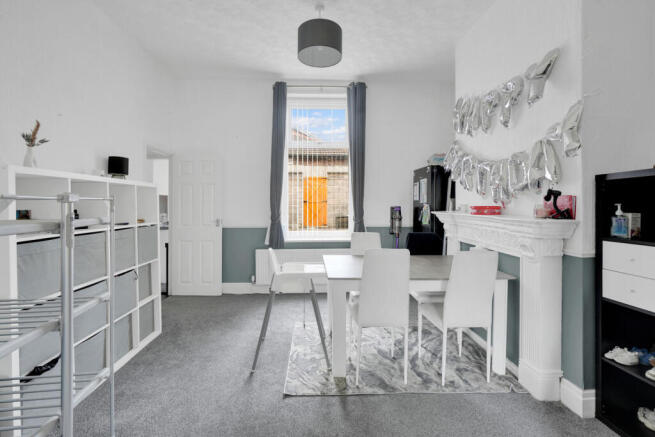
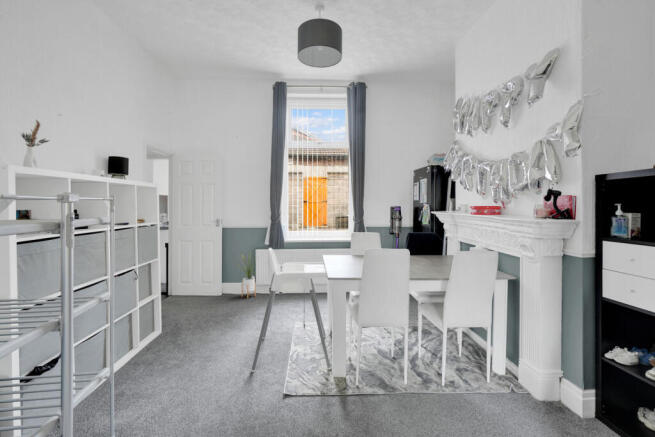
+ house plant [235,250,260,299]
